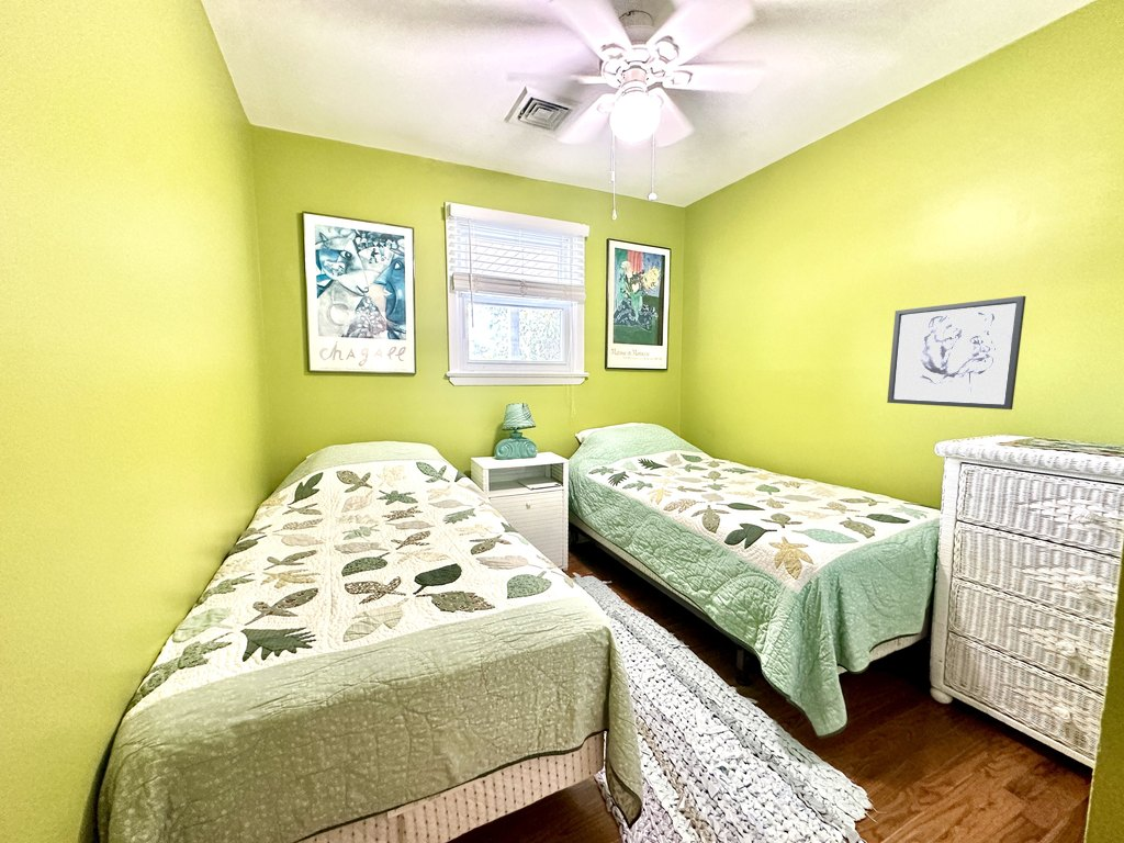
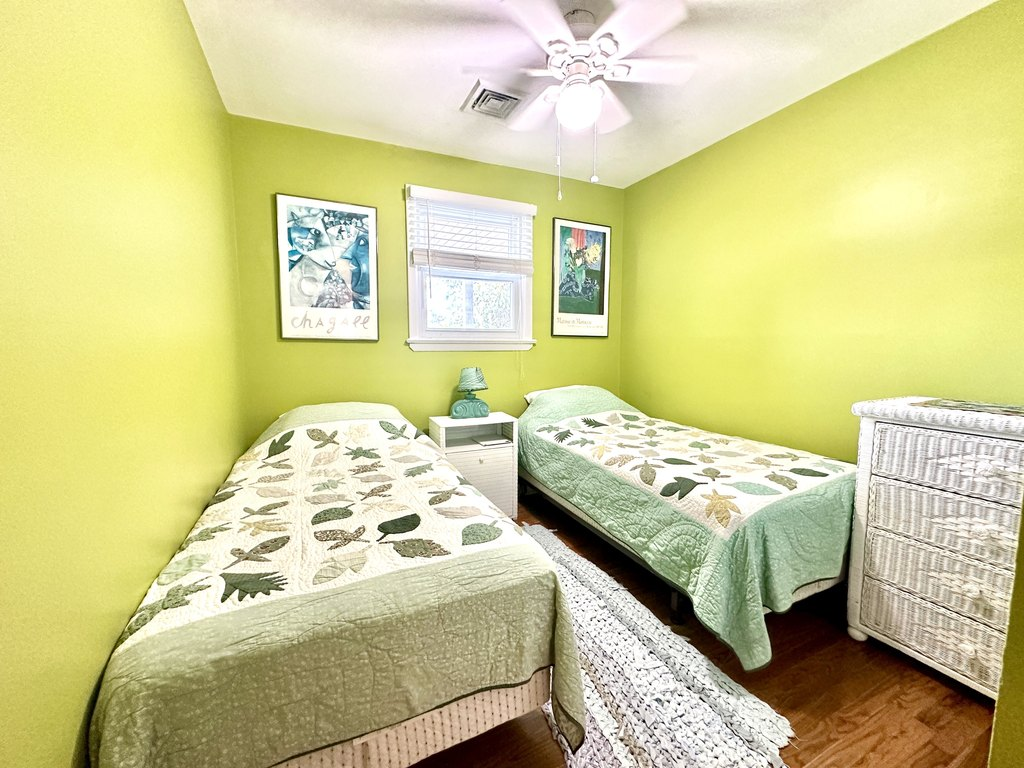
- wall art [886,295,1027,411]
